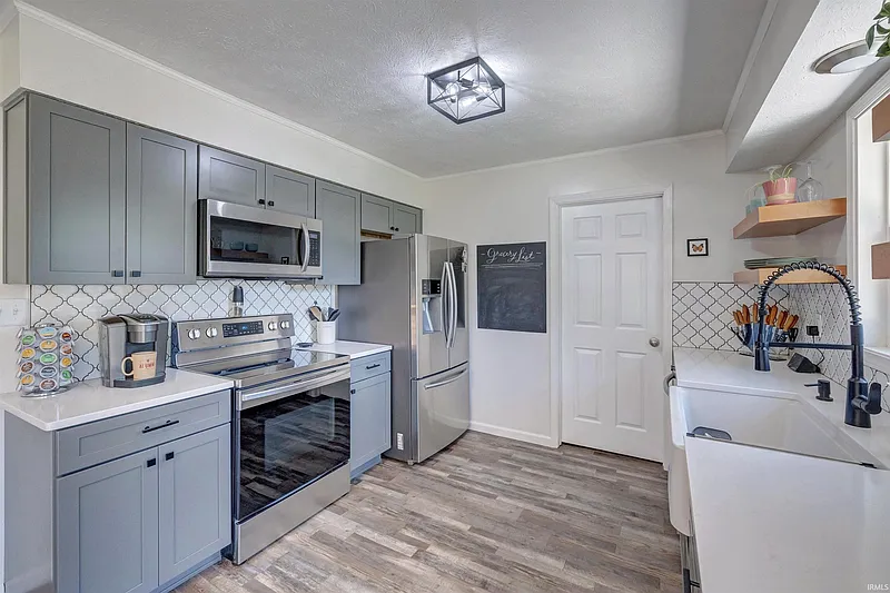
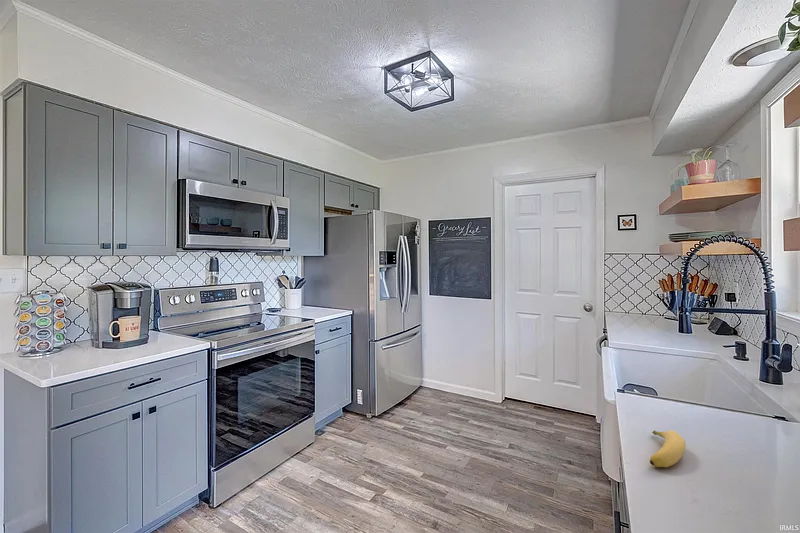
+ banana [649,430,687,468]
